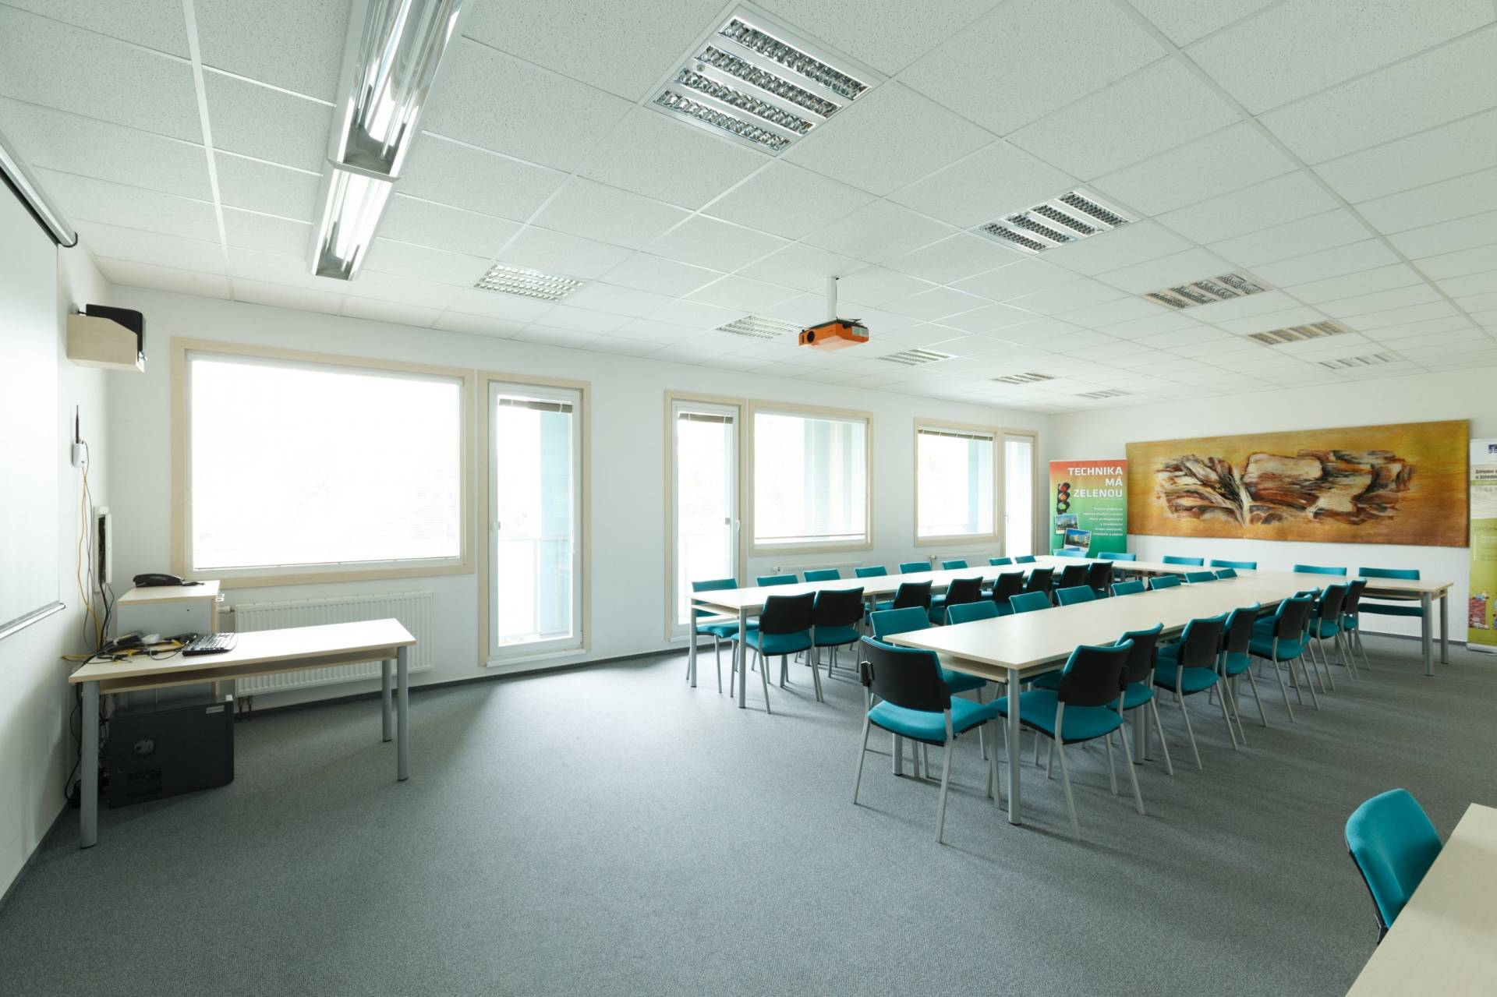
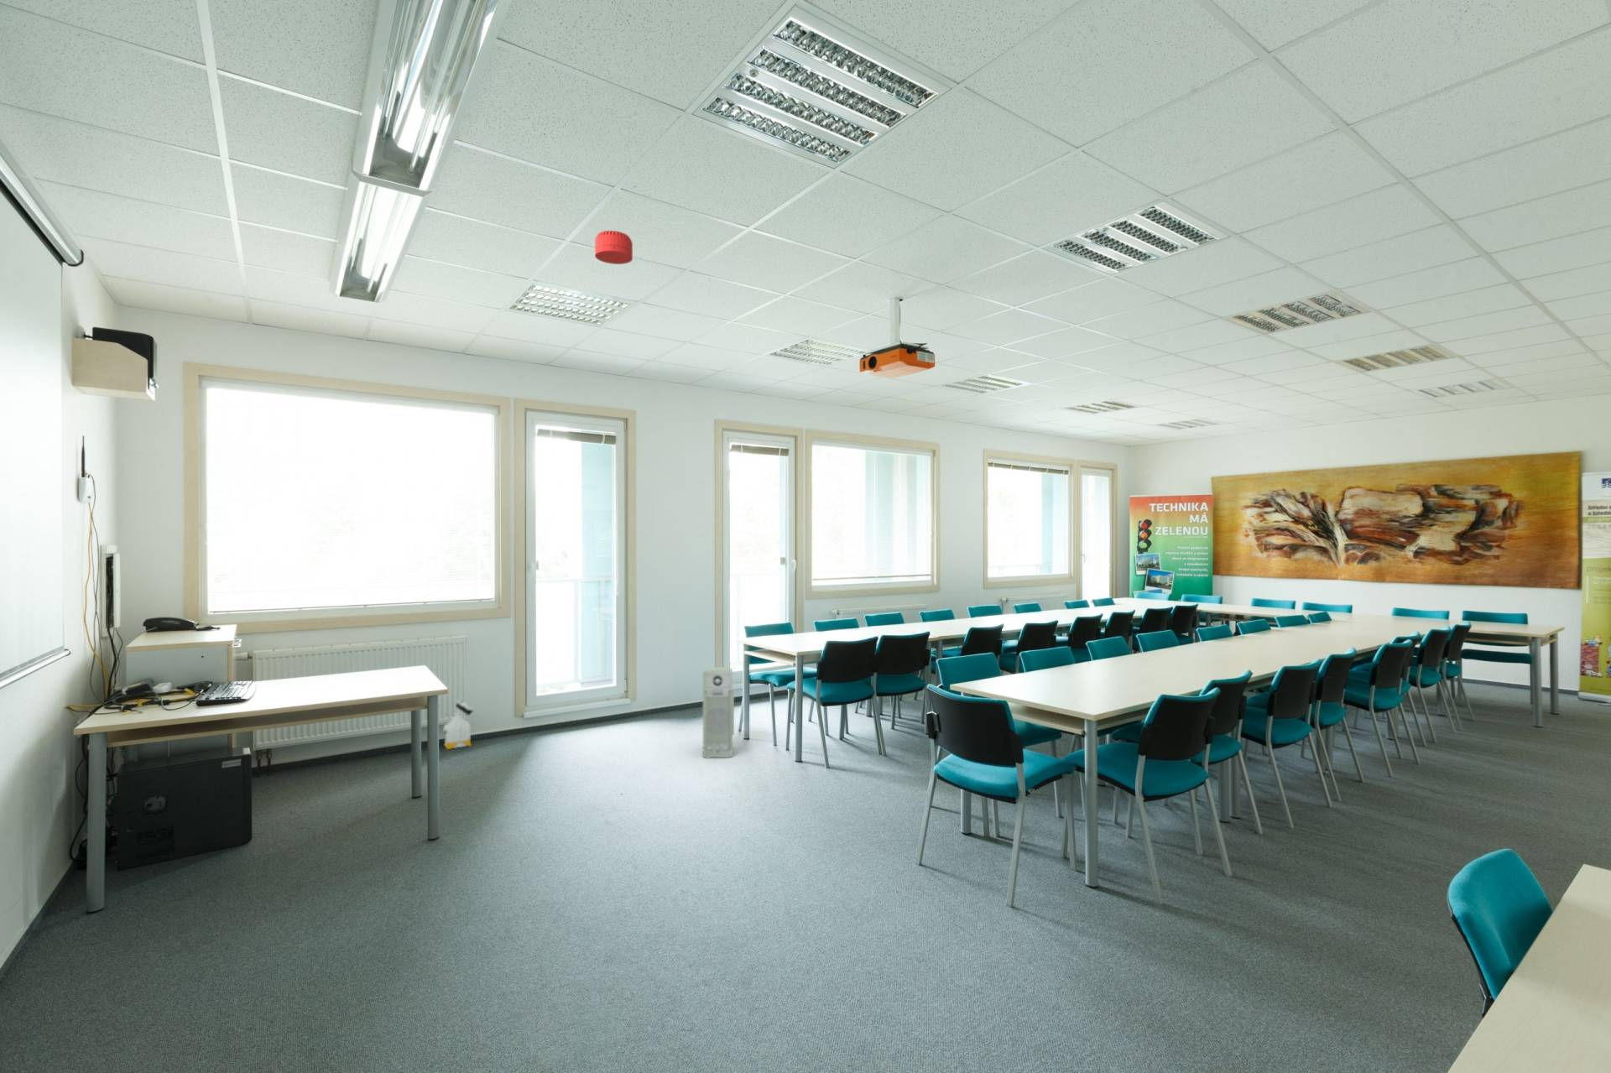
+ air purifier [702,666,735,759]
+ bag [442,697,476,750]
+ smoke detector [594,230,634,265]
